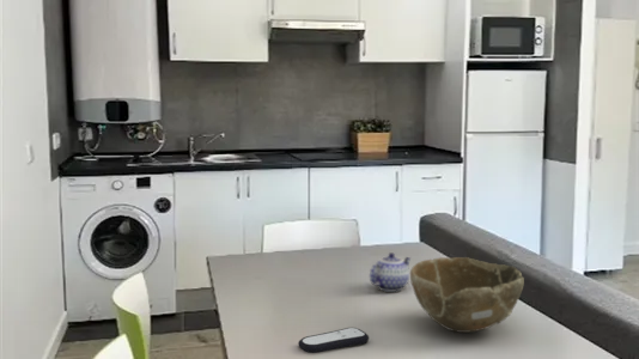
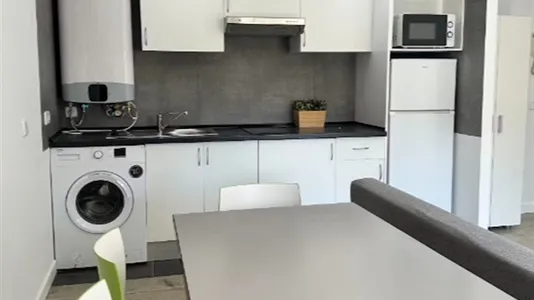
- teapot [369,251,412,293]
- bowl [409,256,525,334]
- remote control [297,327,370,354]
